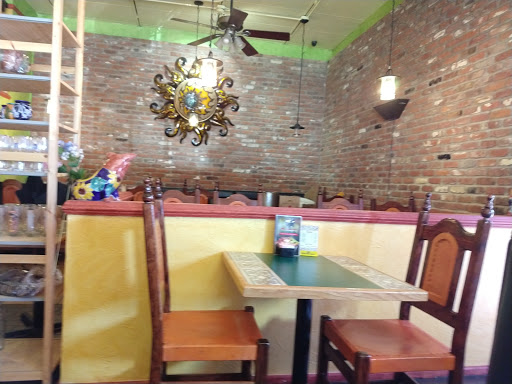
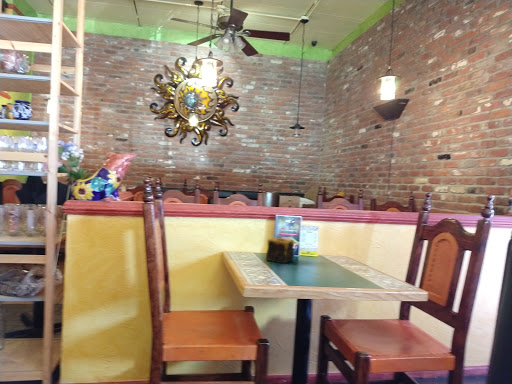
+ candle [265,236,295,264]
